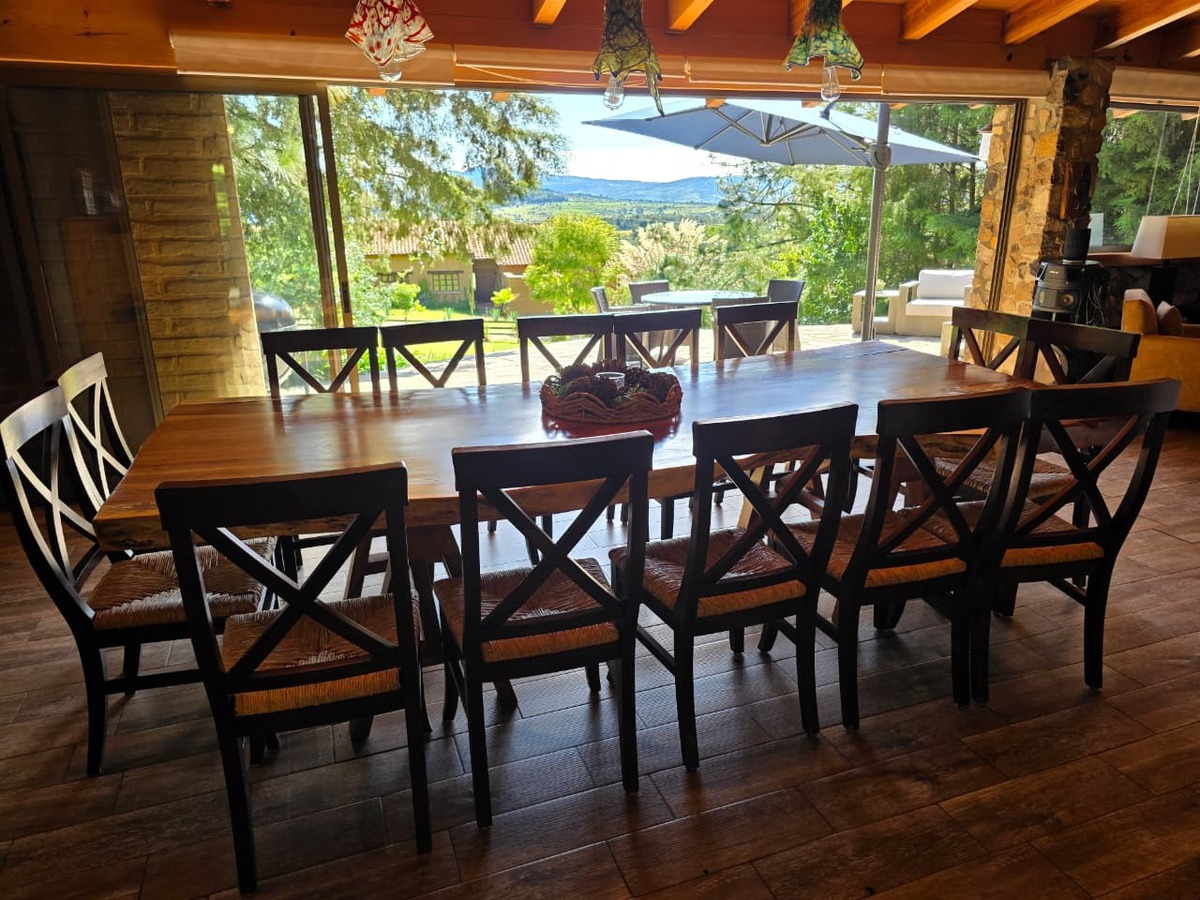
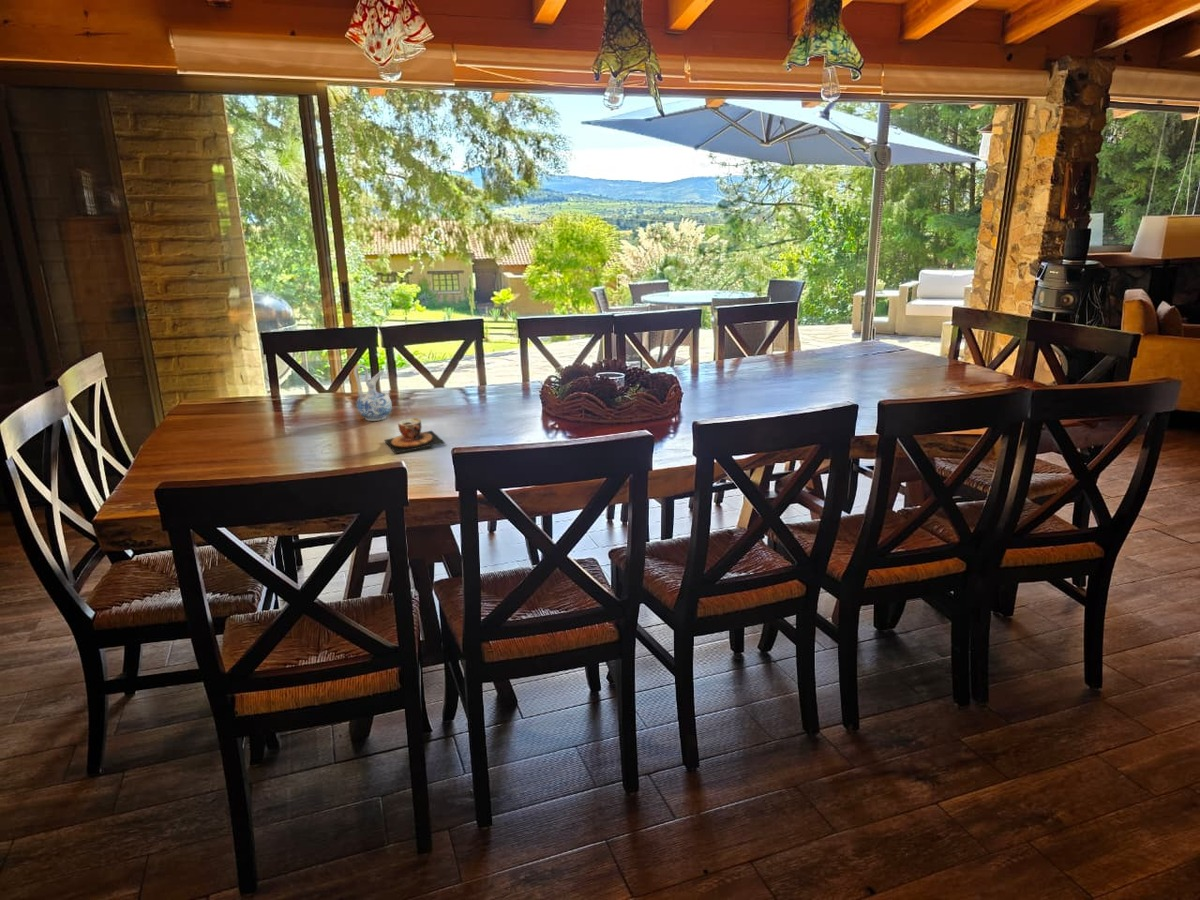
+ teacup [383,417,446,454]
+ ceramic pitcher [353,364,393,422]
